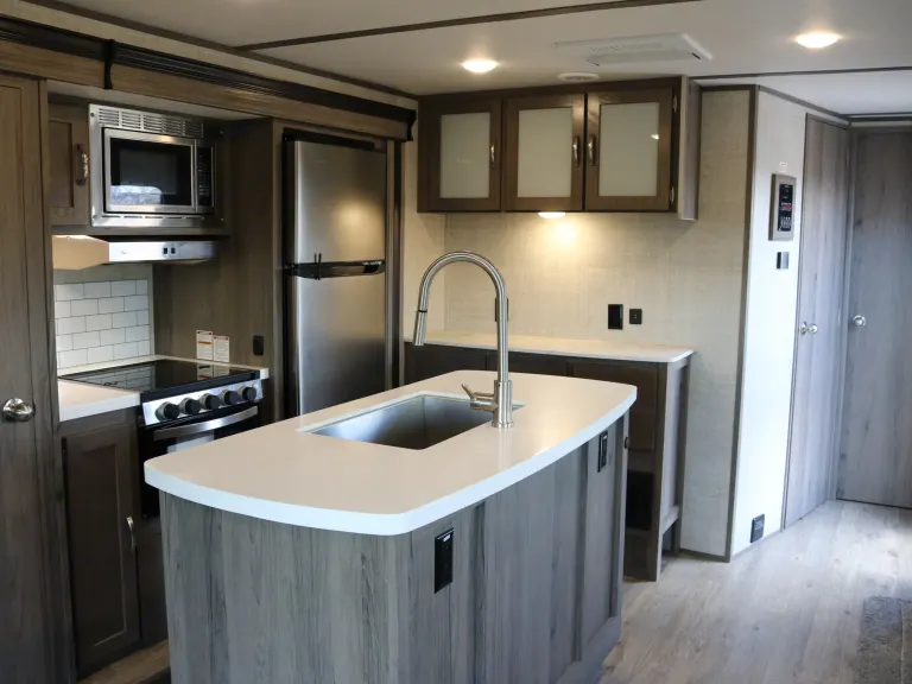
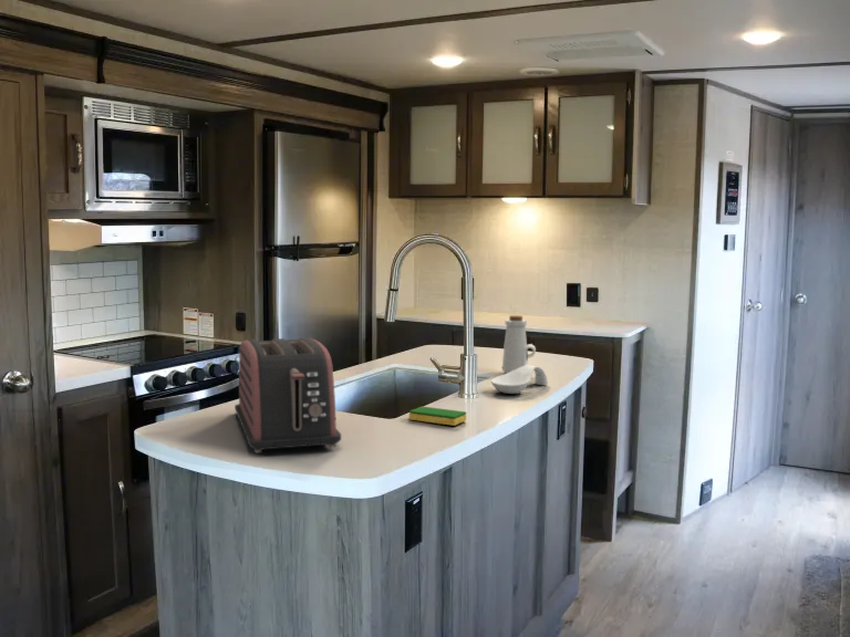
+ dish sponge [408,406,467,427]
+ bottle [501,314,537,374]
+ spoon rest [490,364,549,395]
+ toaster [234,337,342,455]
